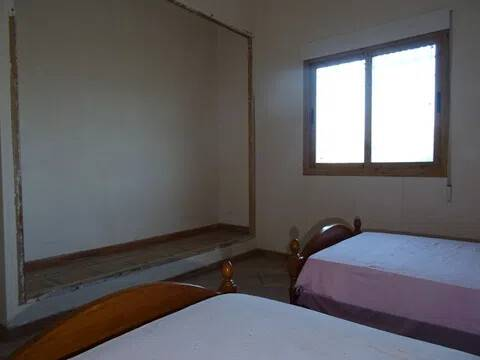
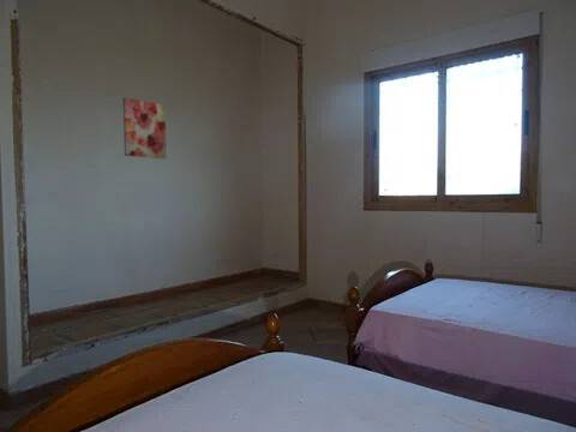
+ wall art [122,96,167,160]
